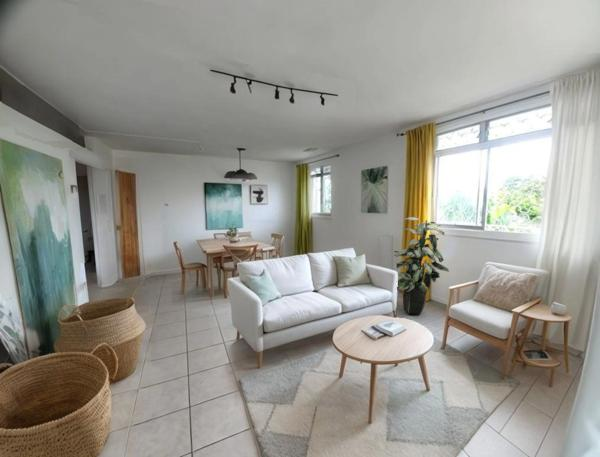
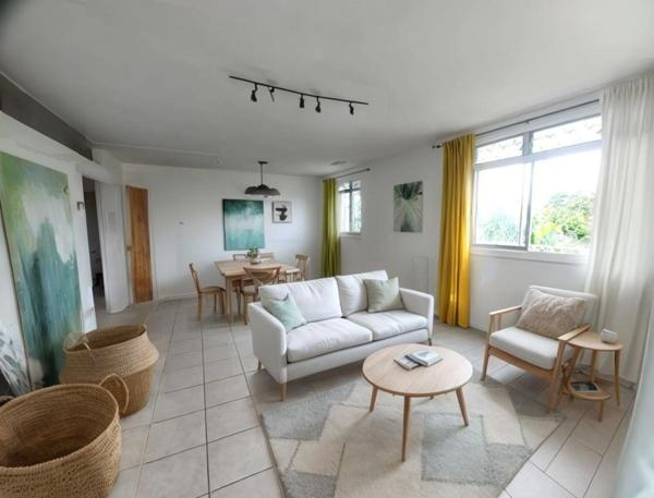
- indoor plant [393,216,450,316]
